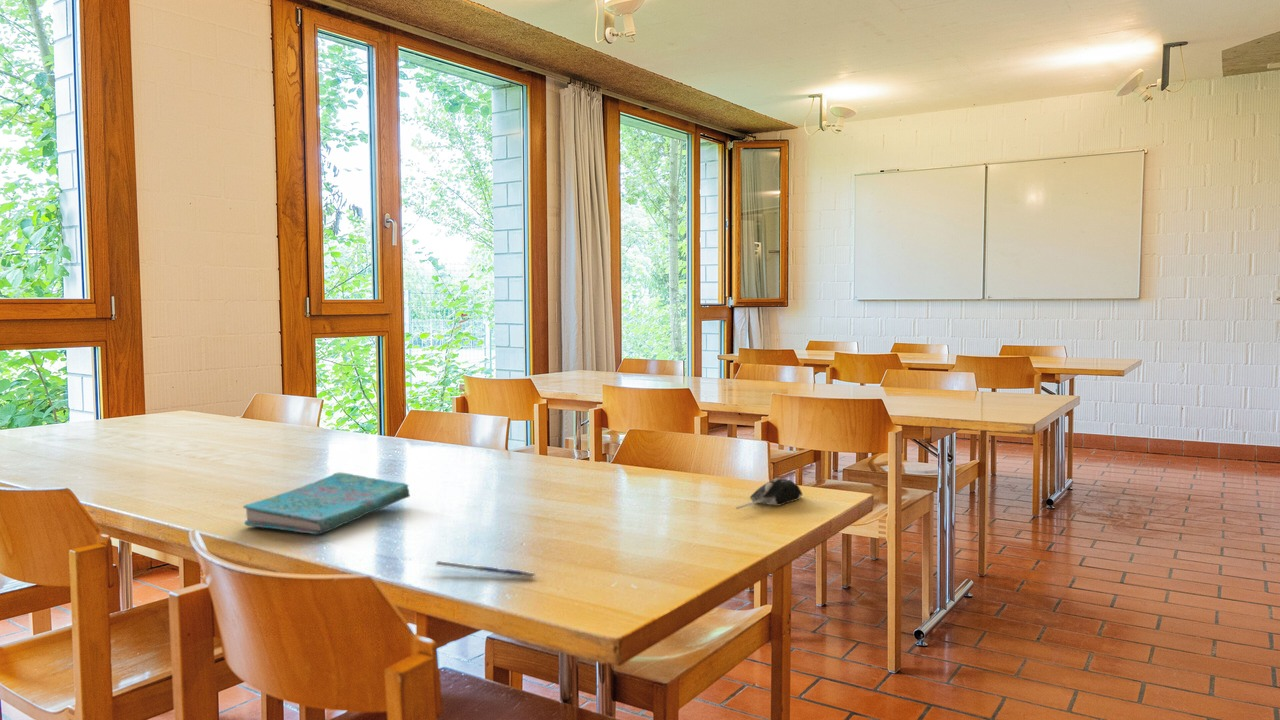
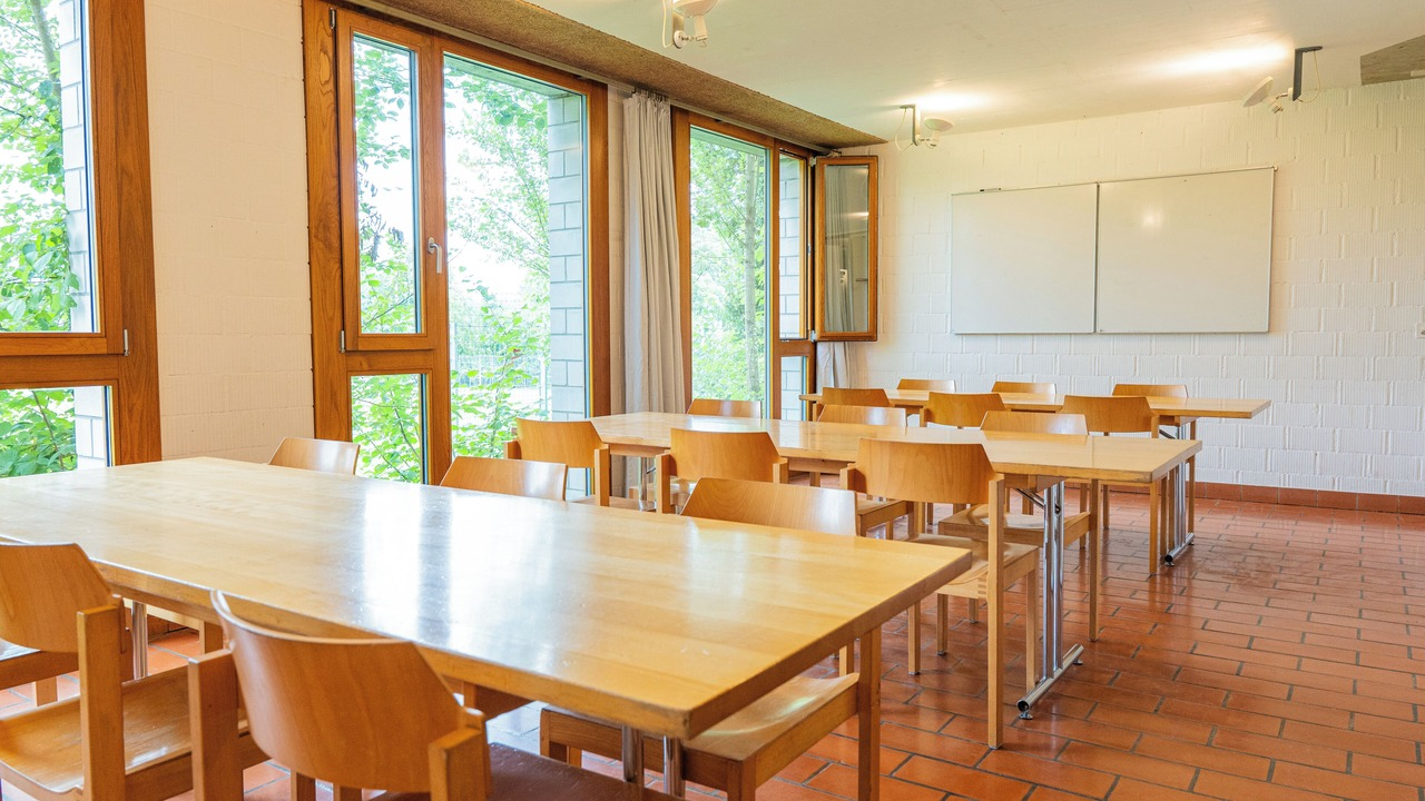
- computer mouse [735,477,804,510]
- cover [242,471,411,535]
- pen [433,560,537,579]
